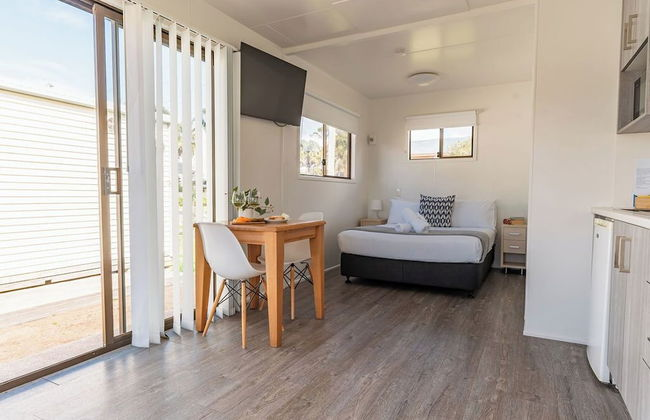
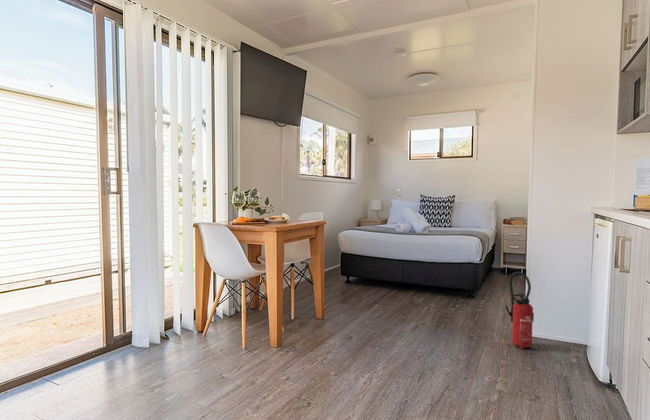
+ fire extinguisher [504,271,535,350]
